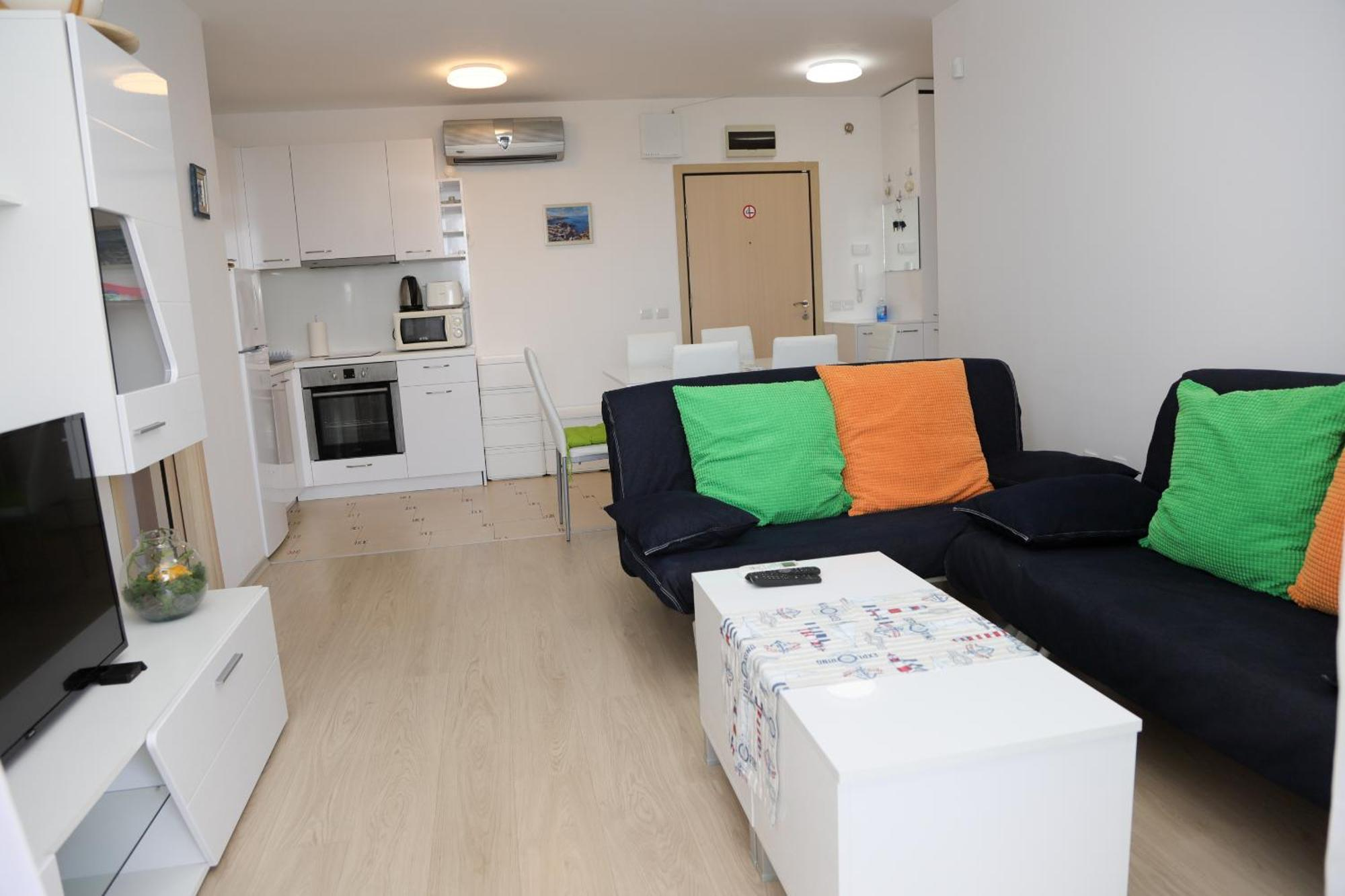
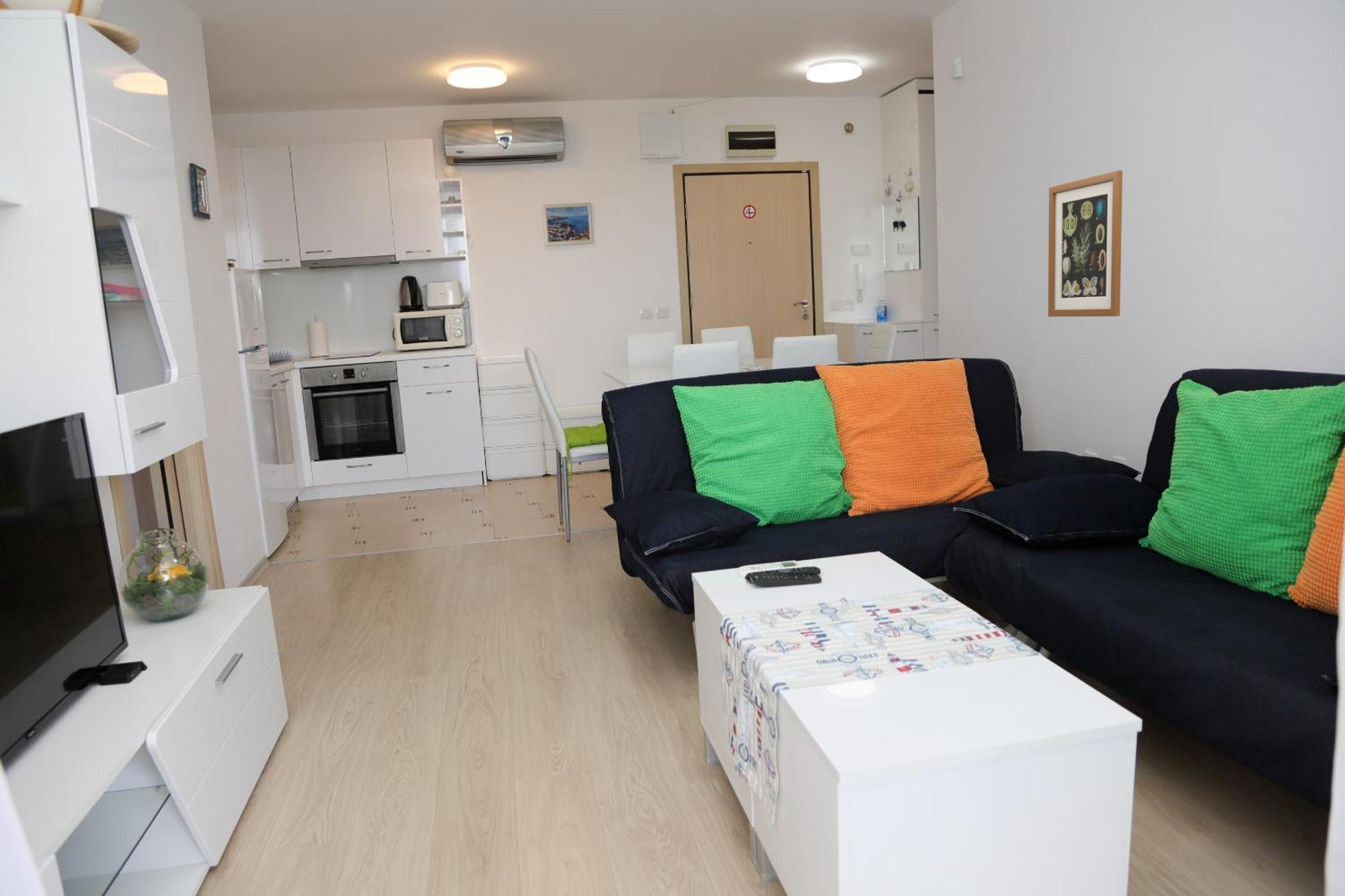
+ wall art [1047,169,1123,317]
